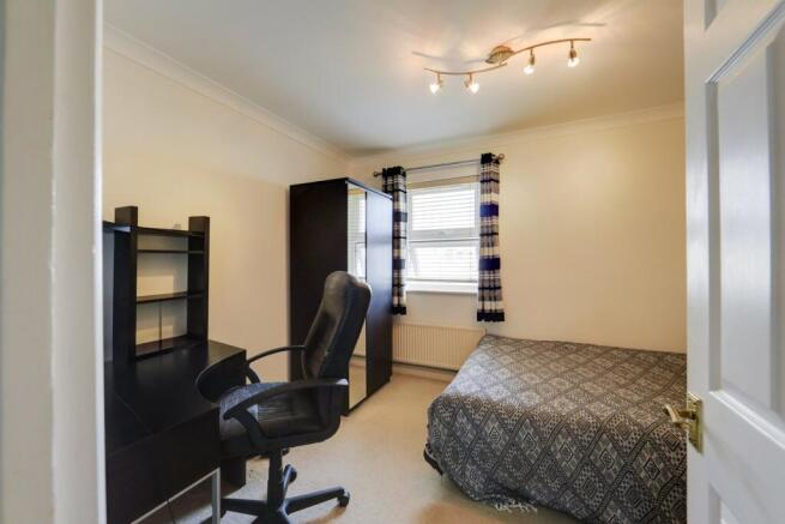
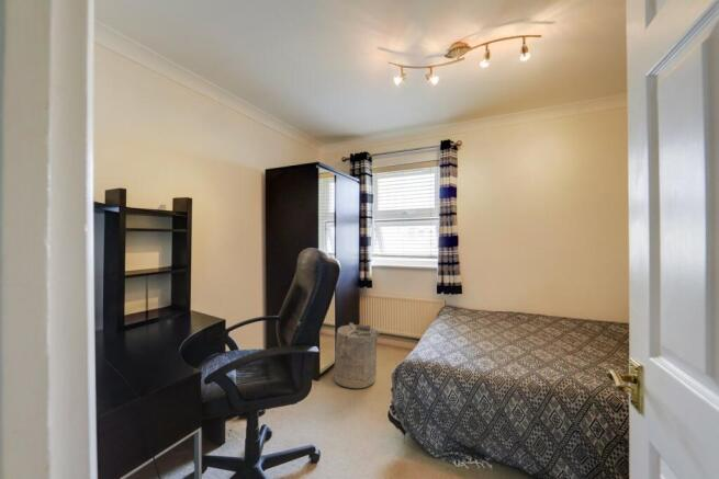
+ laundry hamper [333,321,381,389]
